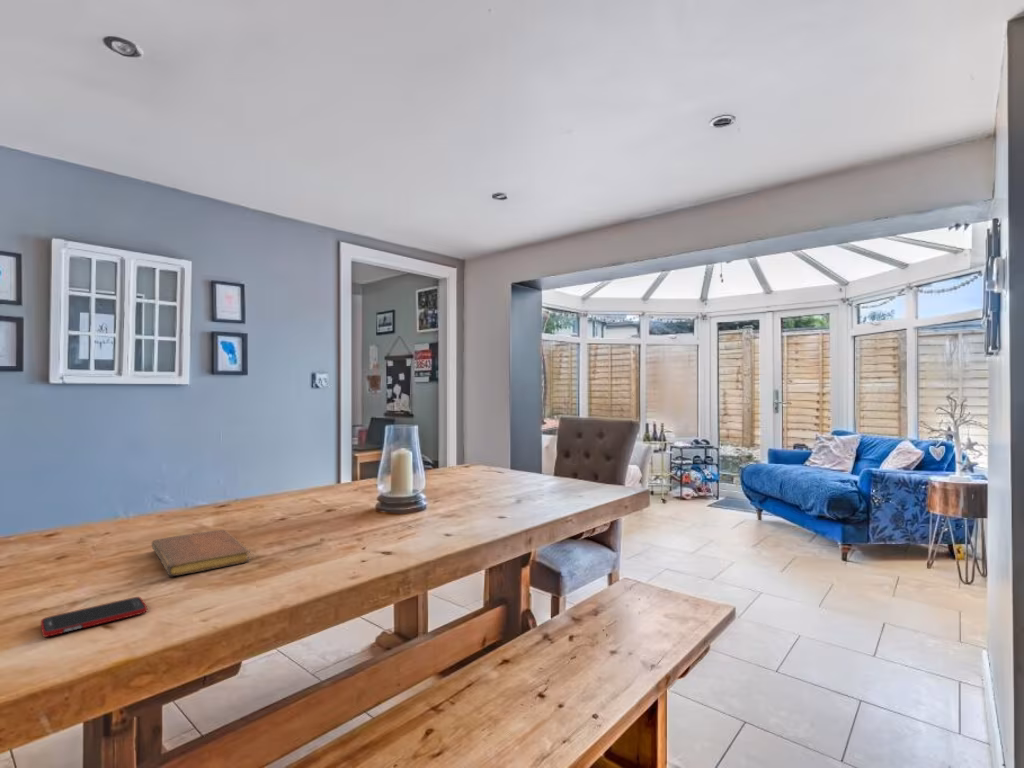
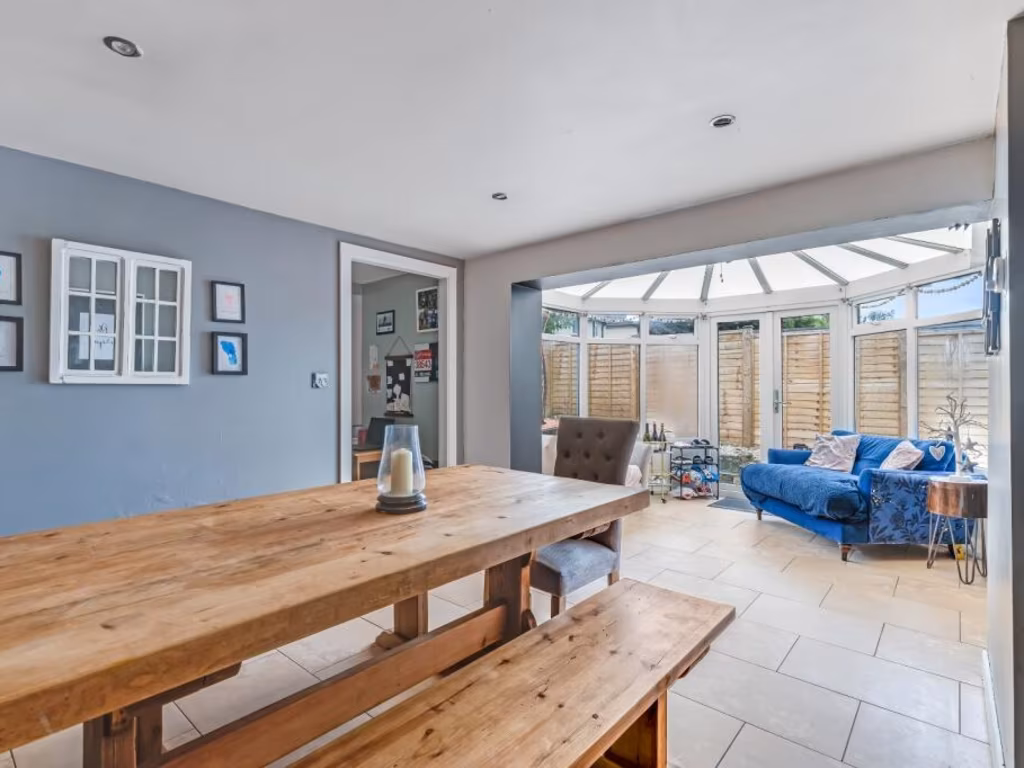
- cell phone [40,596,148,638]
- notebook [151,529,251,577]
